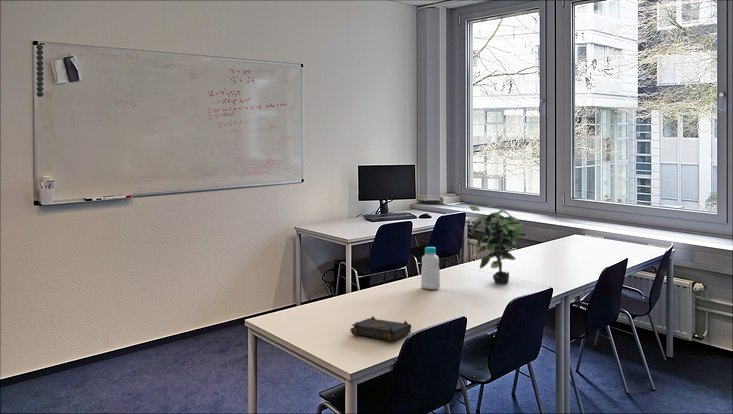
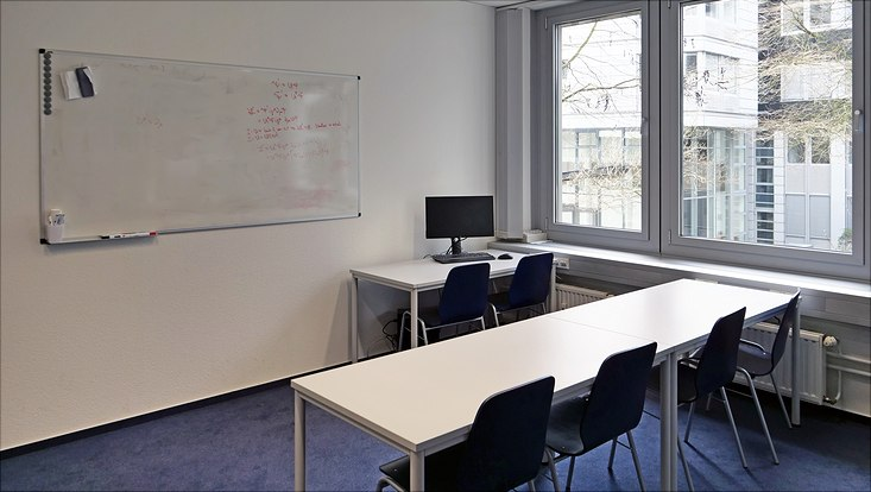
- book [349,315,412,342]
- potted plant [468,203,529,286]
- bottle [420,246,441,290]
